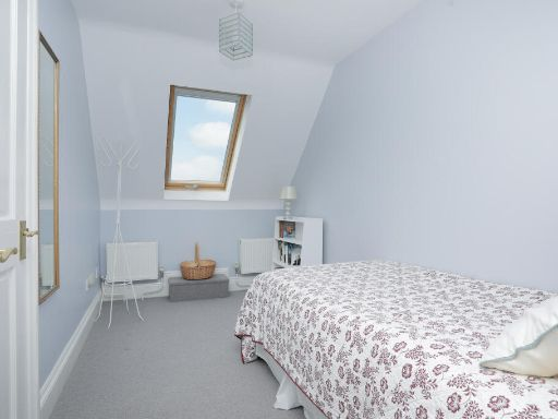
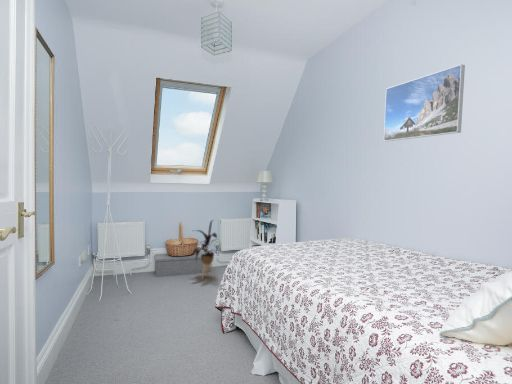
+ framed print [383,63,466,142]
+ house plant [191,219,220,280]
